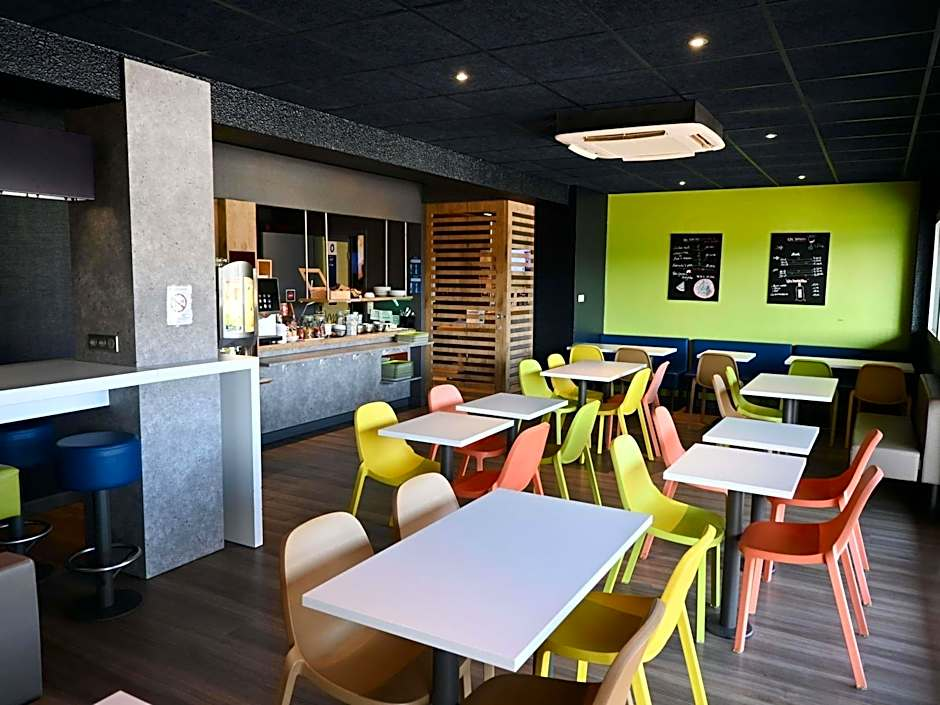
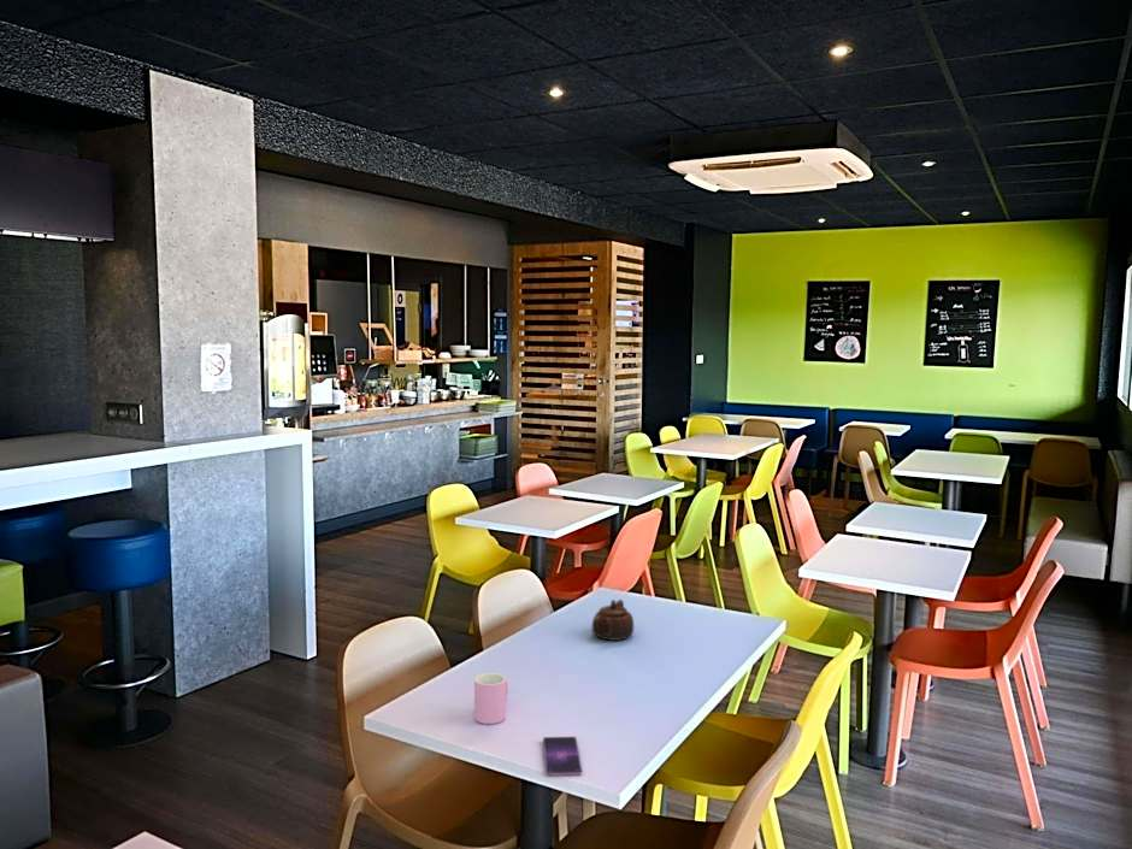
+ smartphone [542,736,583,777]
+ teapot [591,599,635,642]
+ cup [473,672,509,725]
